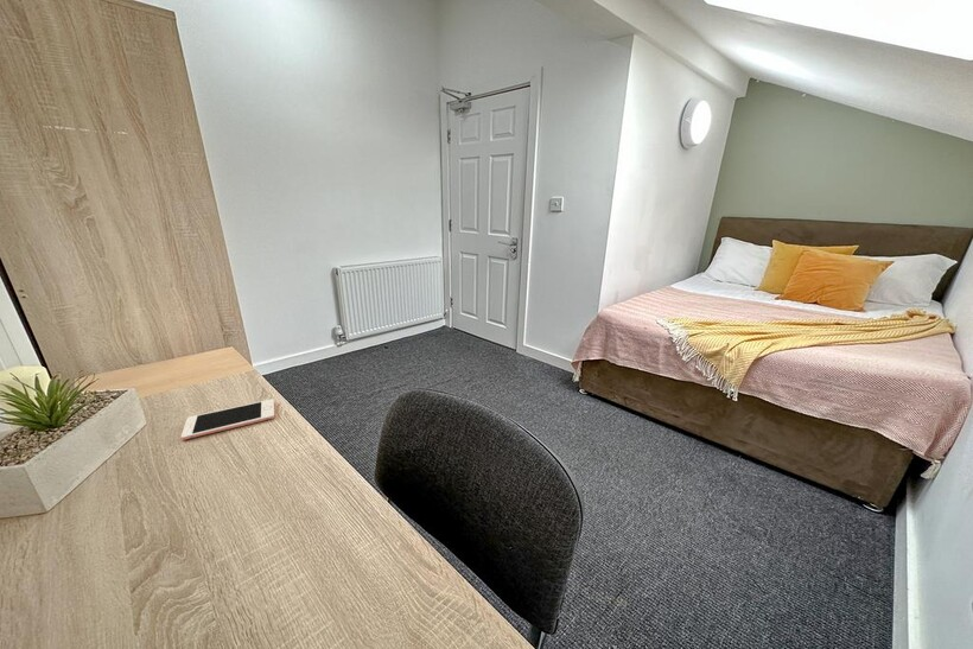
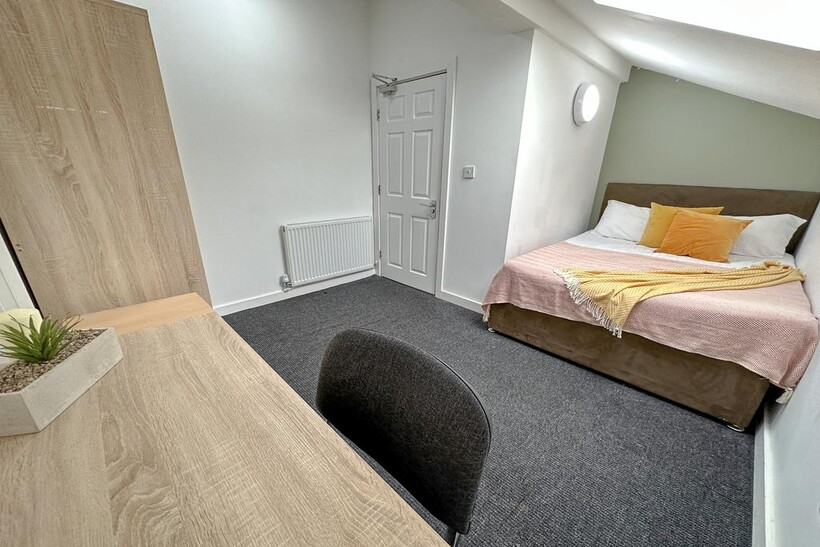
- cell phone [180,397,275,441]
